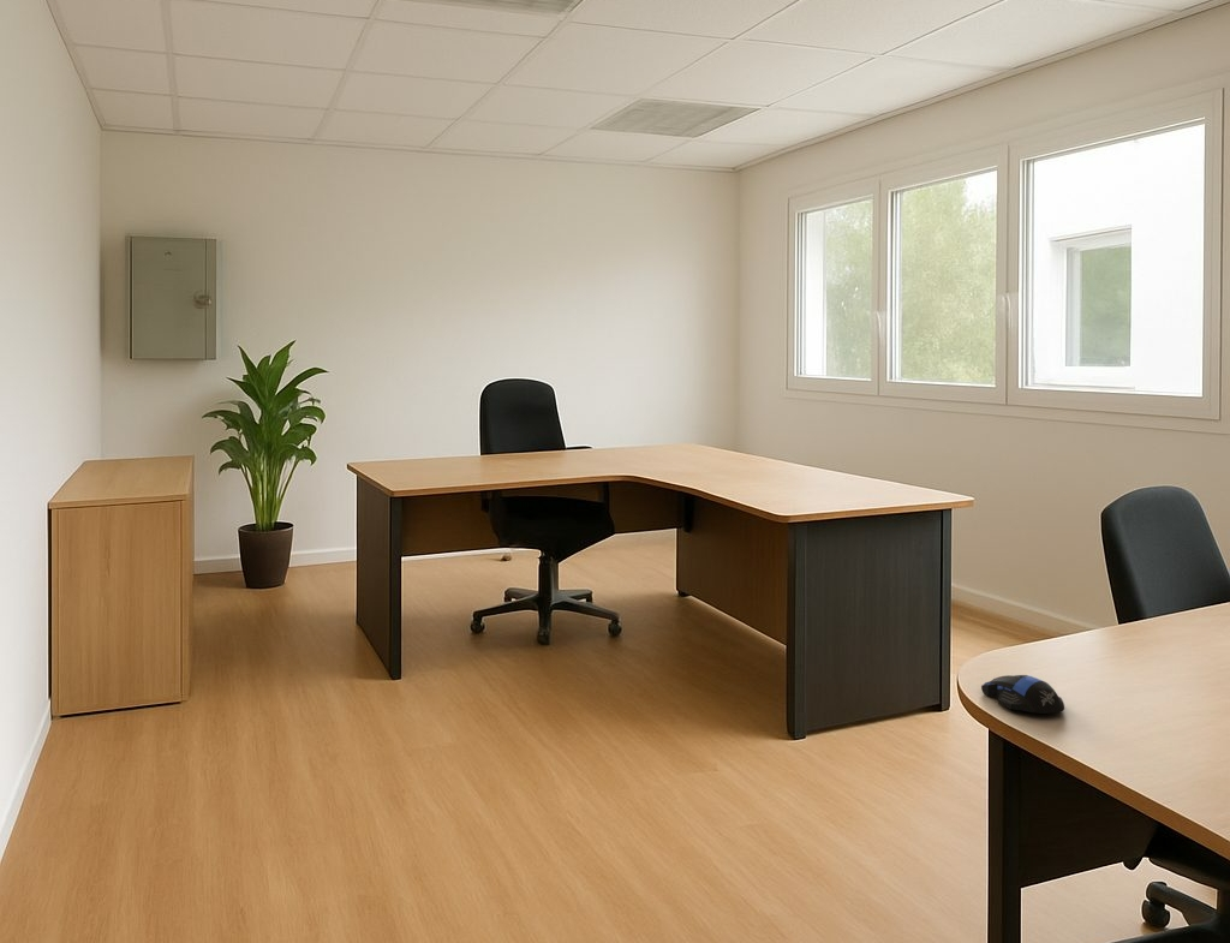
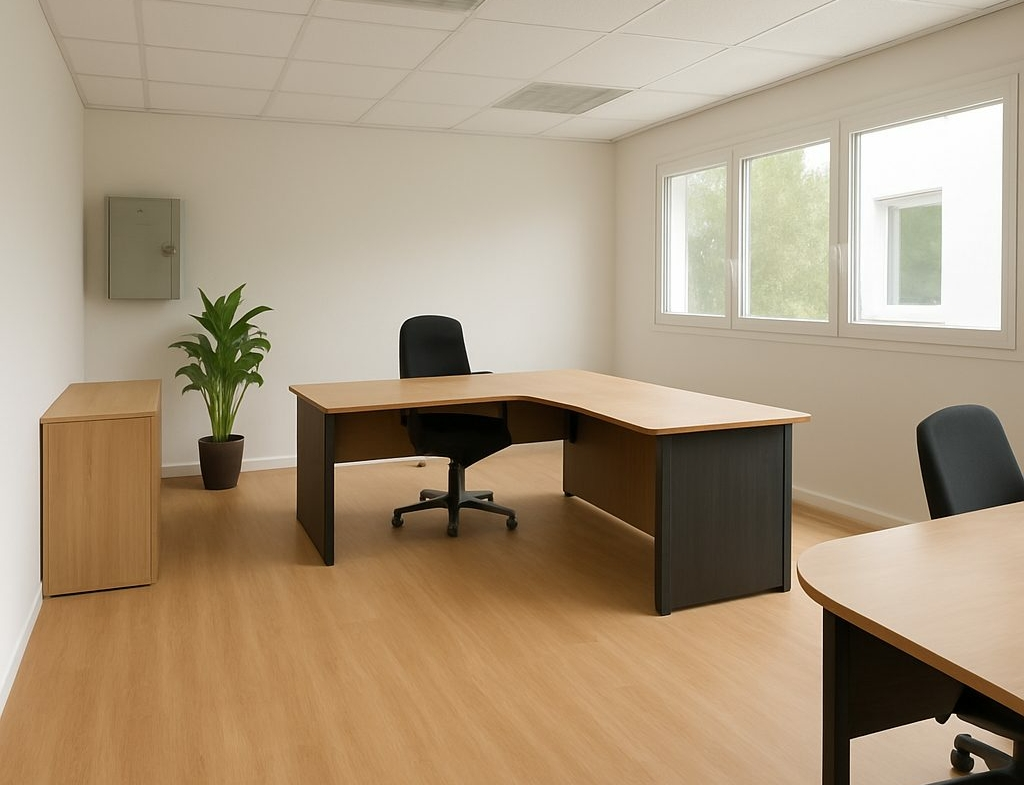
- computer mouse [980,674,1065,715]
